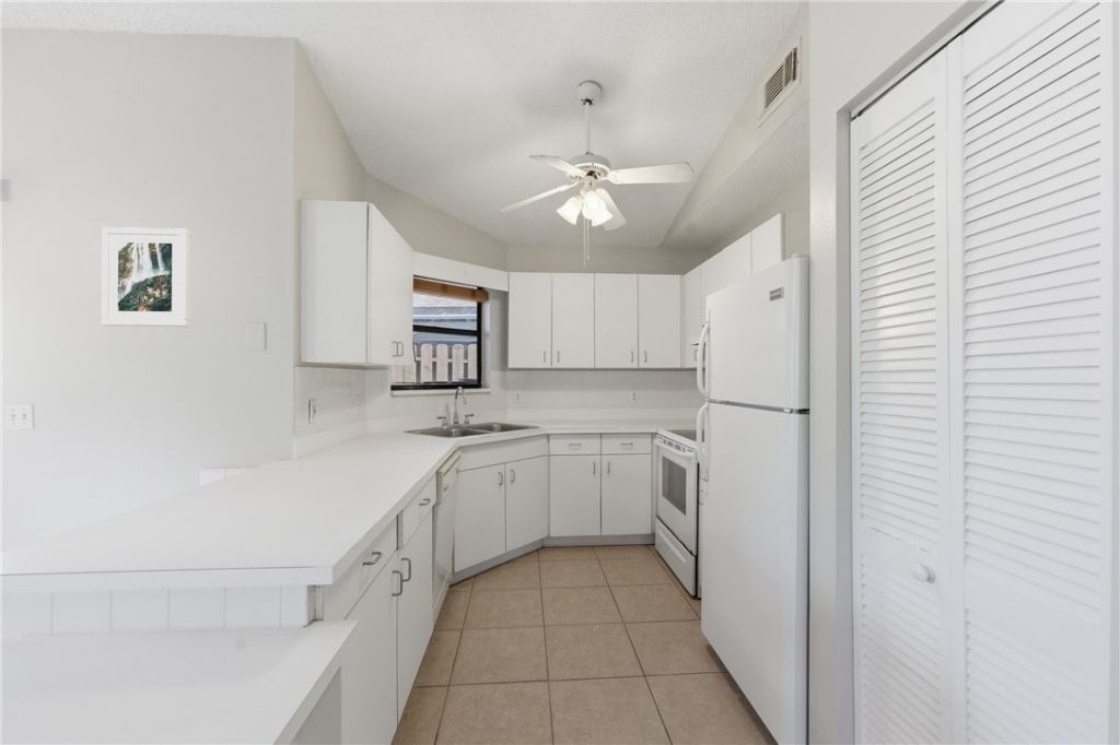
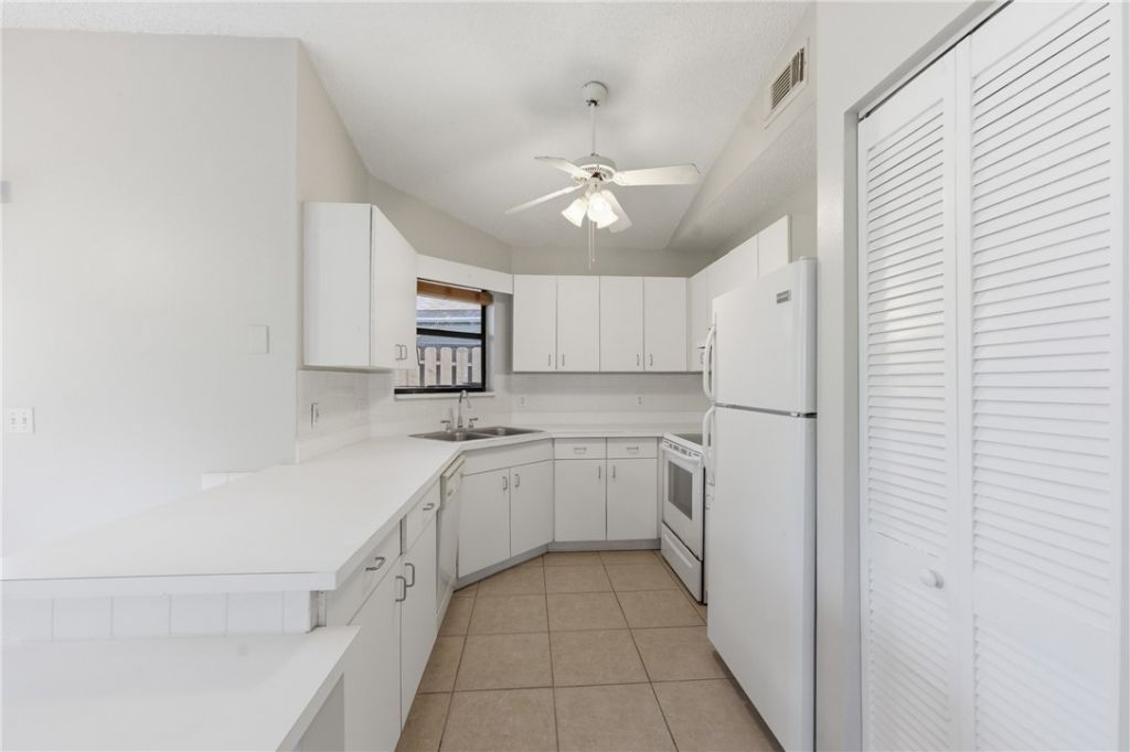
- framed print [101,226,191,328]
